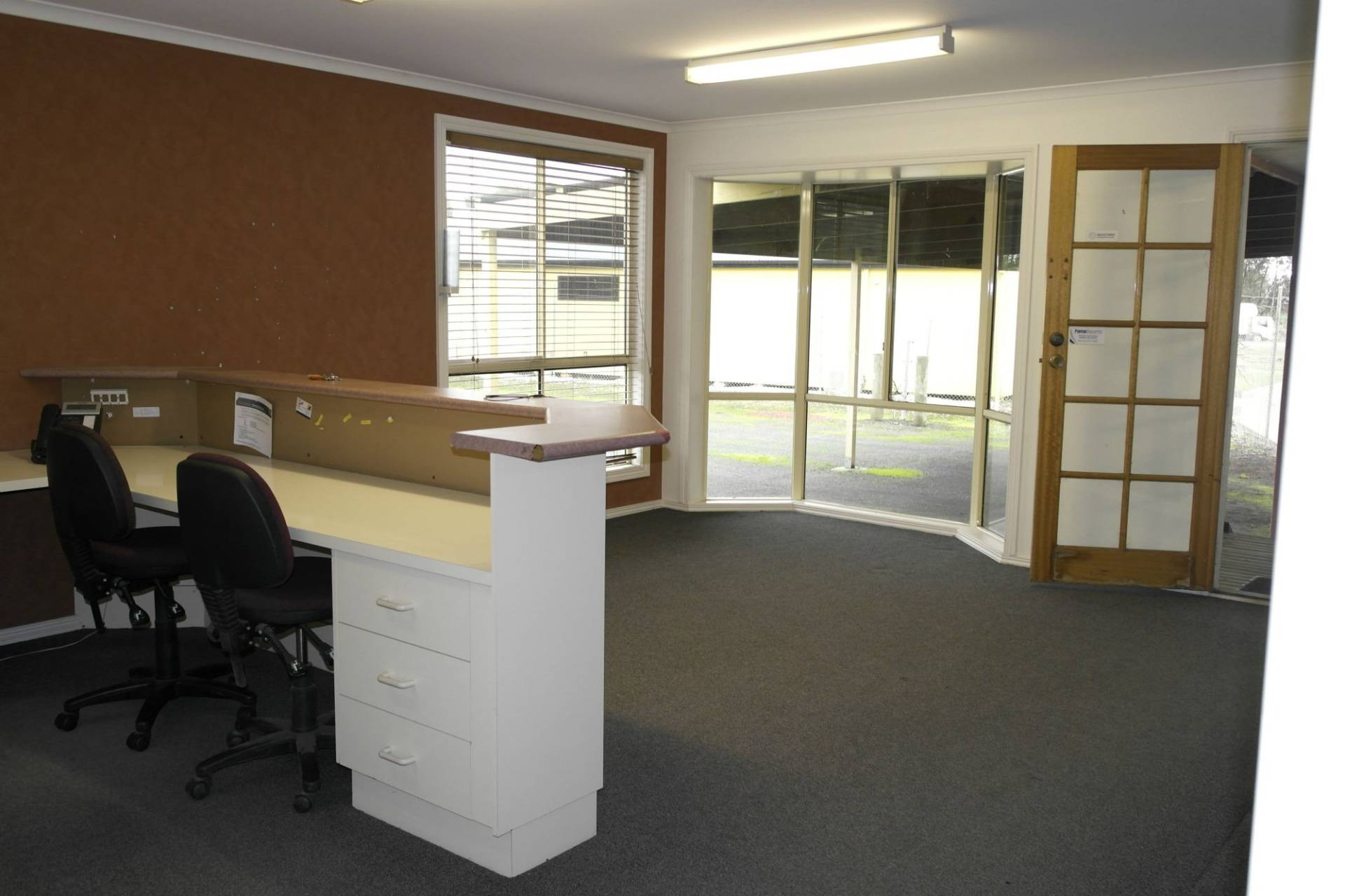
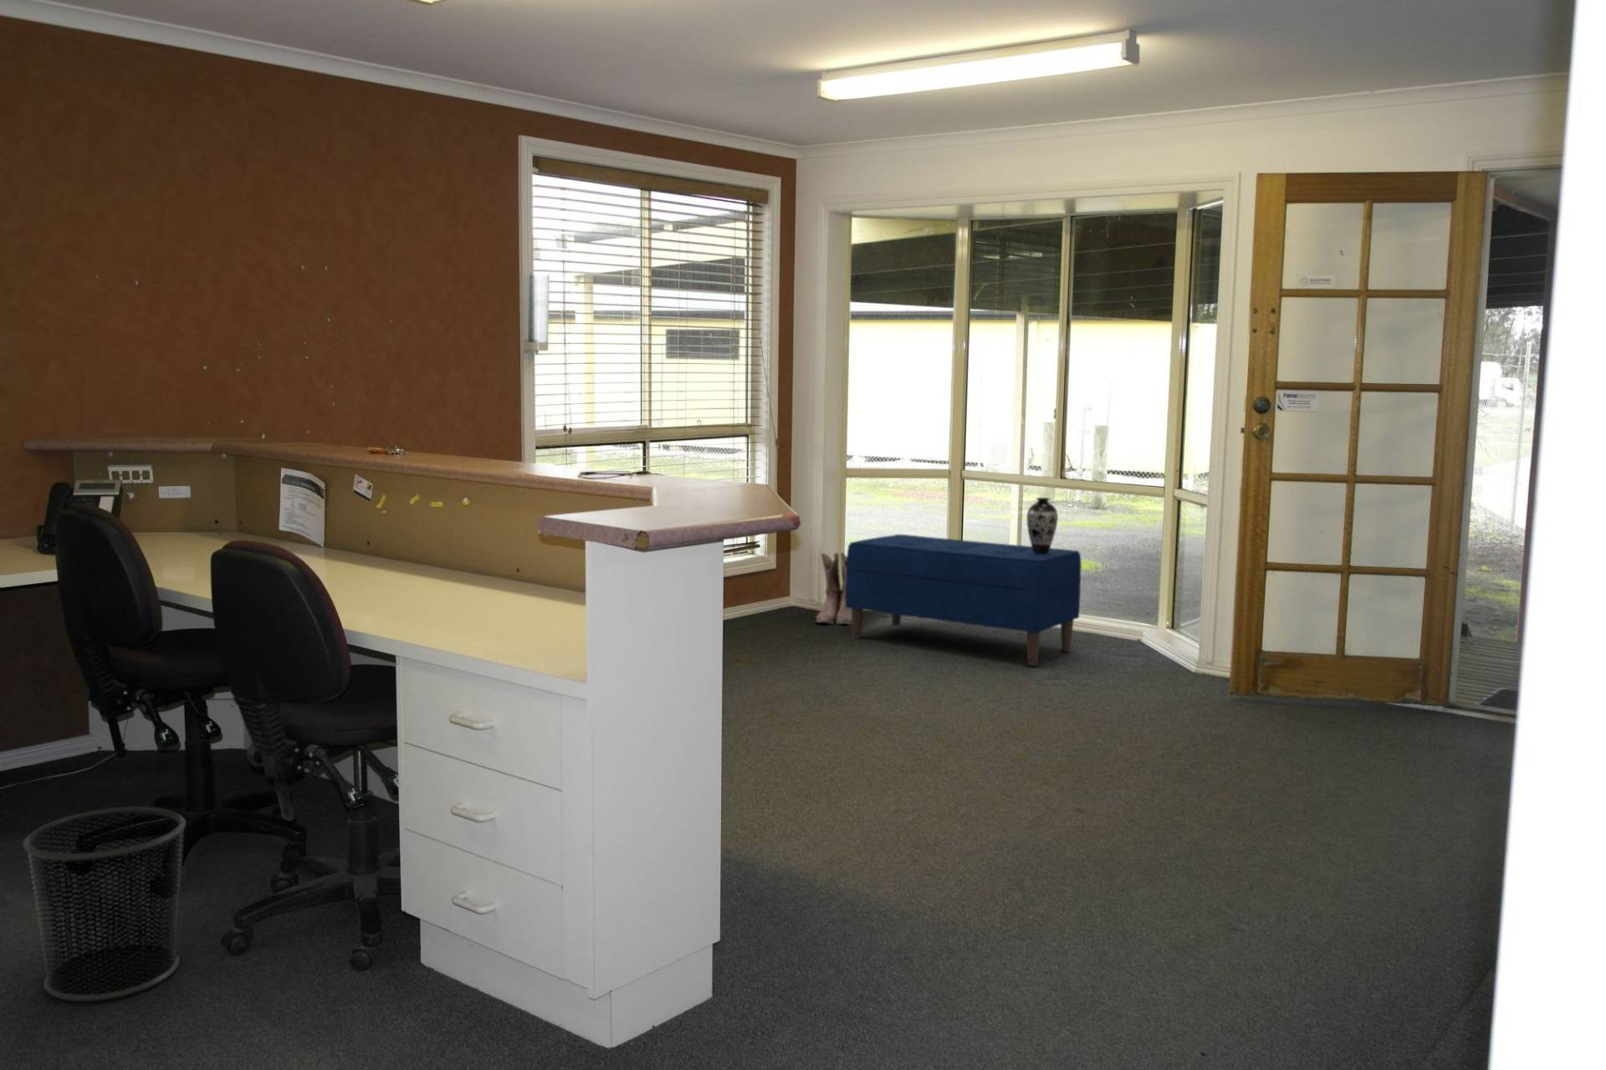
+ boots [814,552,851,626]
+ decorative vase [1026,497,1059,554]
+ waste bin [23,806,186,1002]
+ bench [845,534,1082,666]
